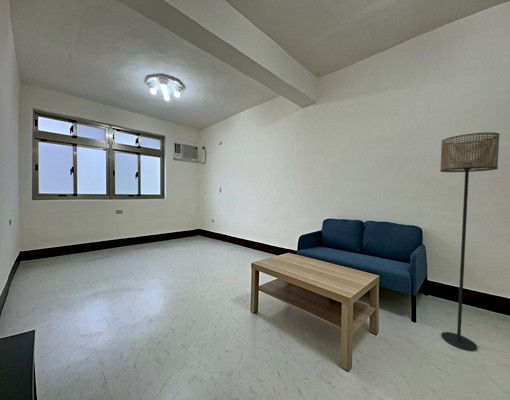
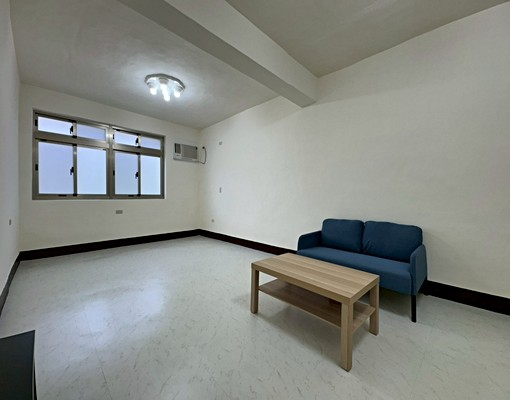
- floor lamp [439,131,501,352]
